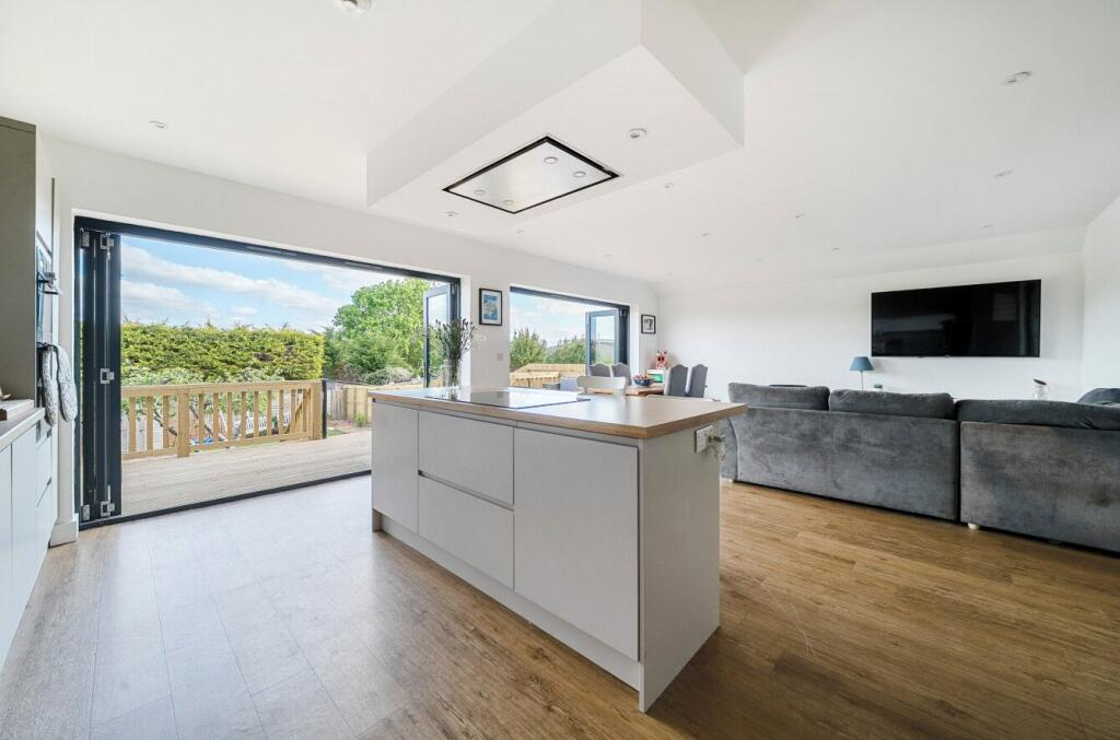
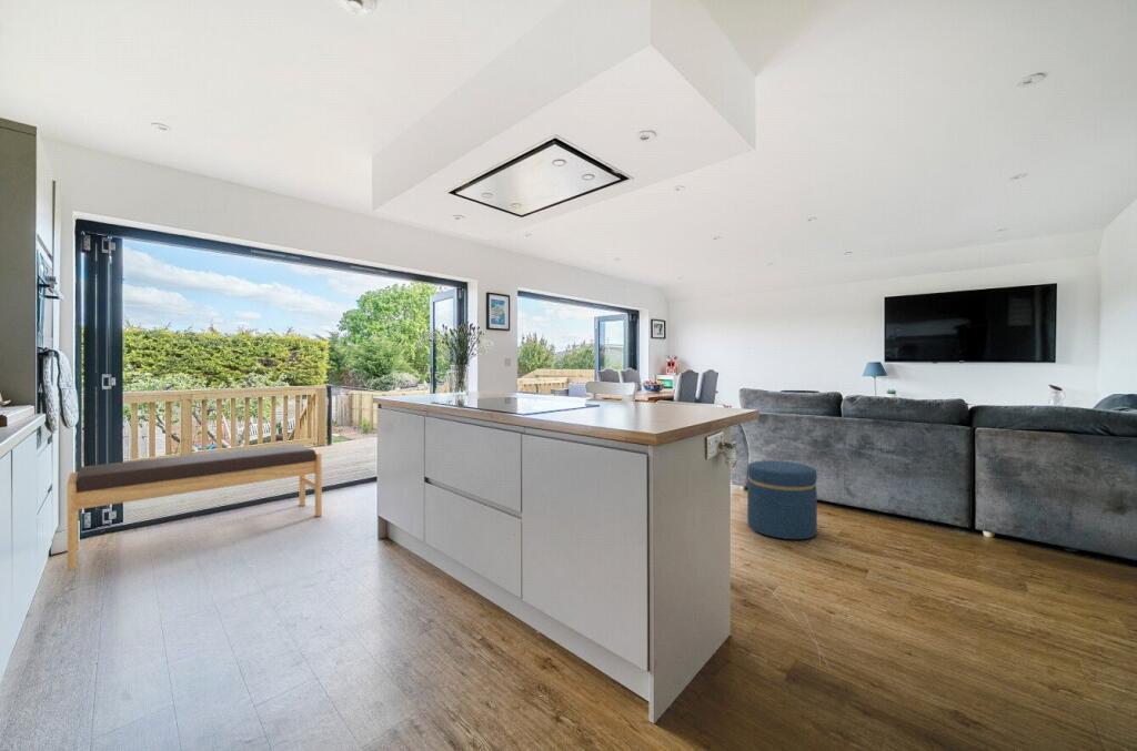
+ ottoman [746,459,818,540]
+ bench [66,443,323,571]
